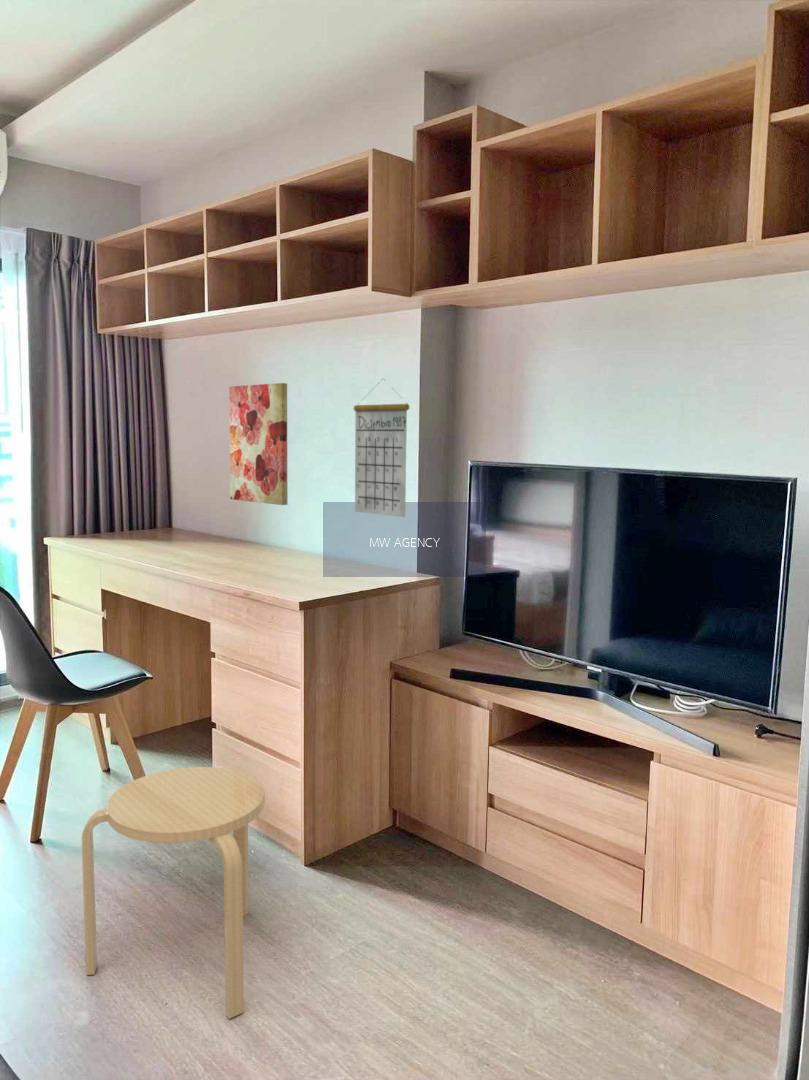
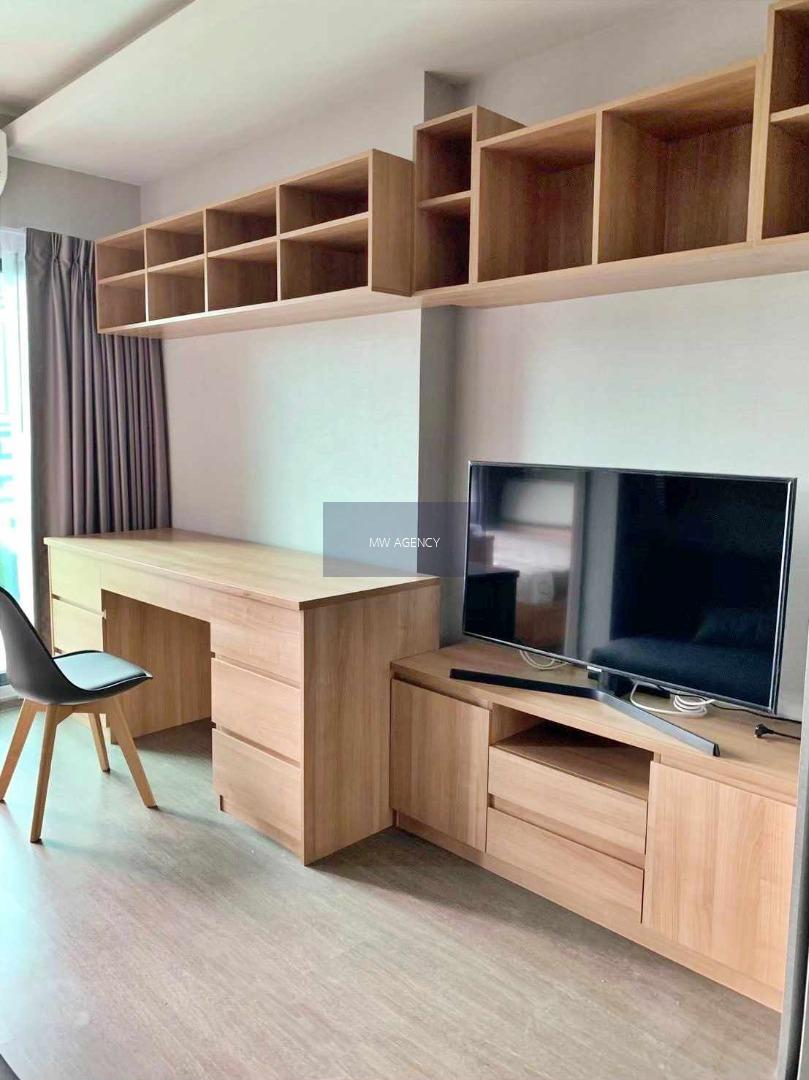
- stool [81,766,266,1020]
- calendar [353,377,410,518]
- wall art [228,382,288,506]
